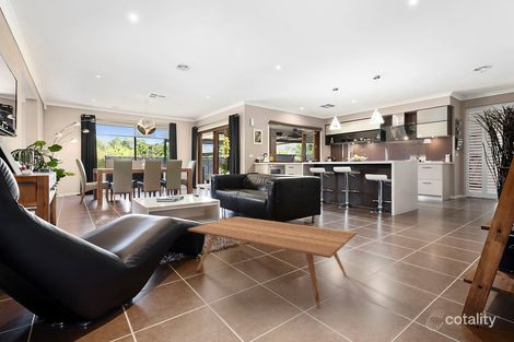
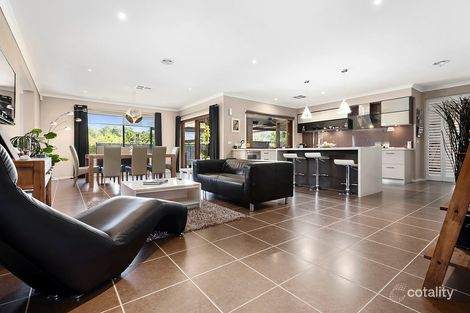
- coffee table [187,215,358,309]
